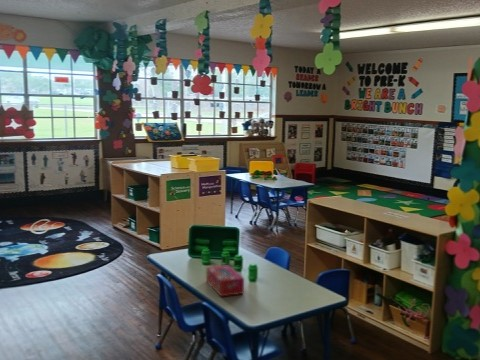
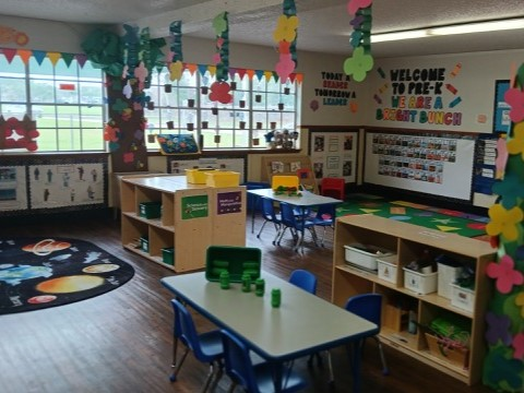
- tissue box [205,264,245,297]
